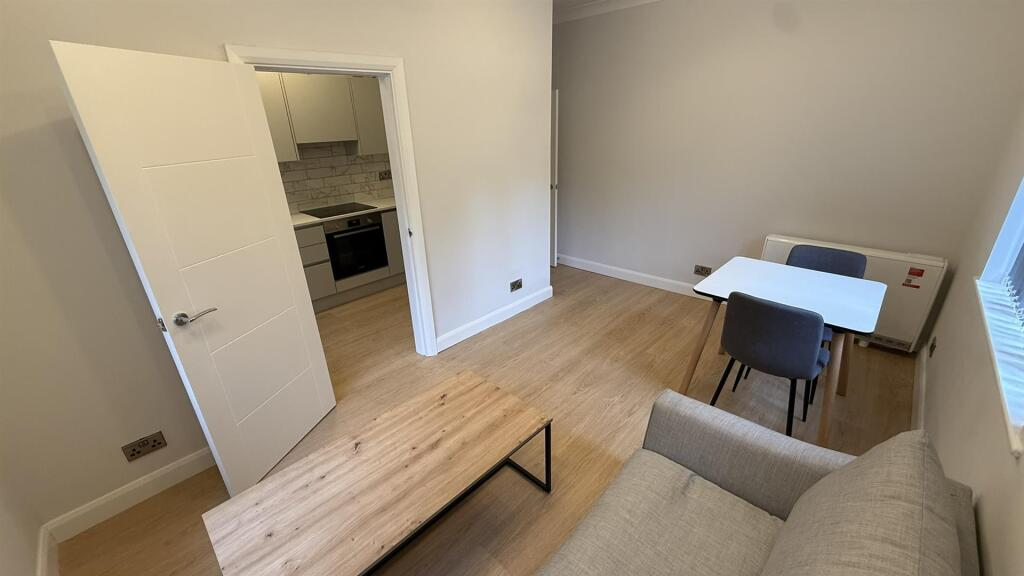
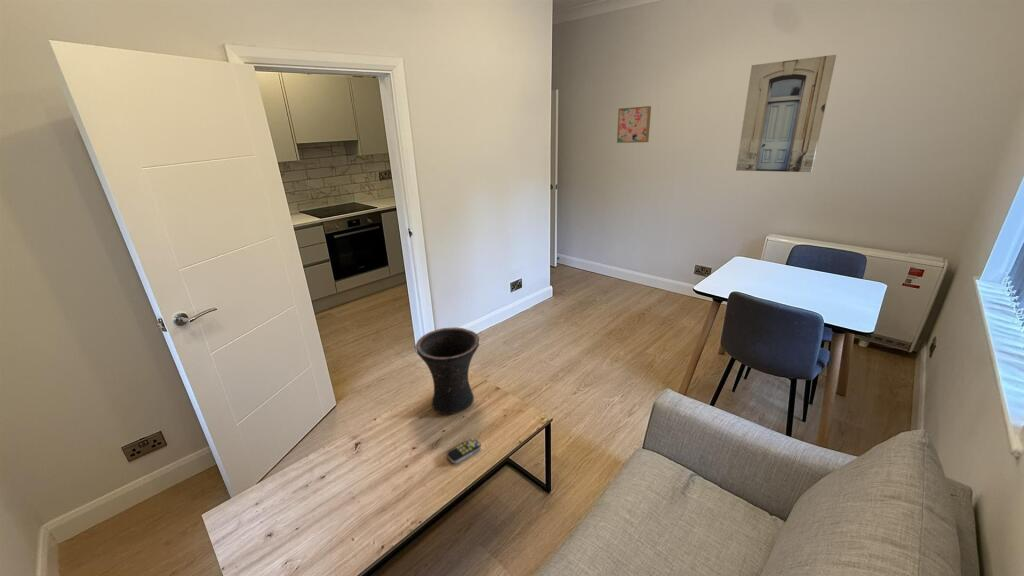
+ remote control [446,437,482,464]
+ vase [415,326,480,415]
+ wall art [616,105,652,144]
+ wall art [735,54,837,173]
